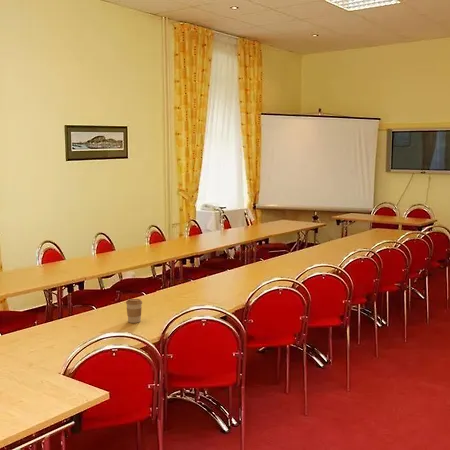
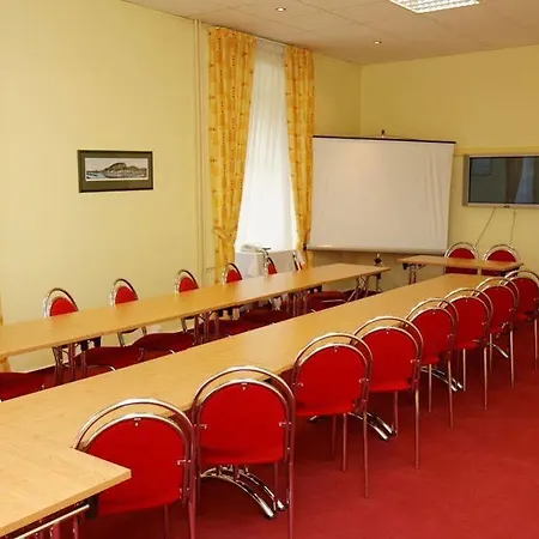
- coffee cup [125,298,143,324]
